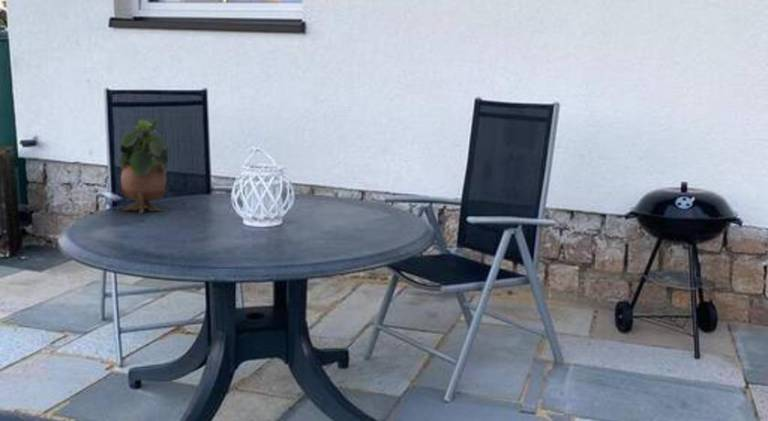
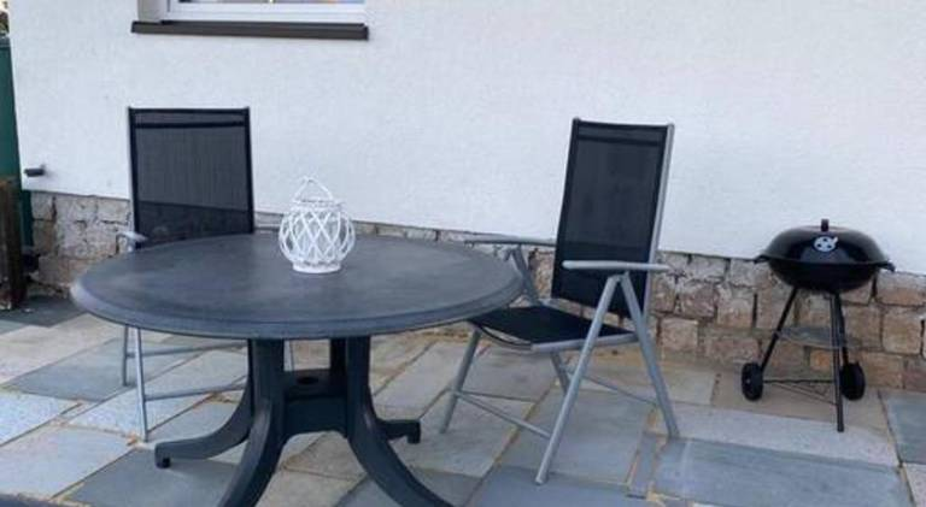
- potted plant [119,118,172,215]
